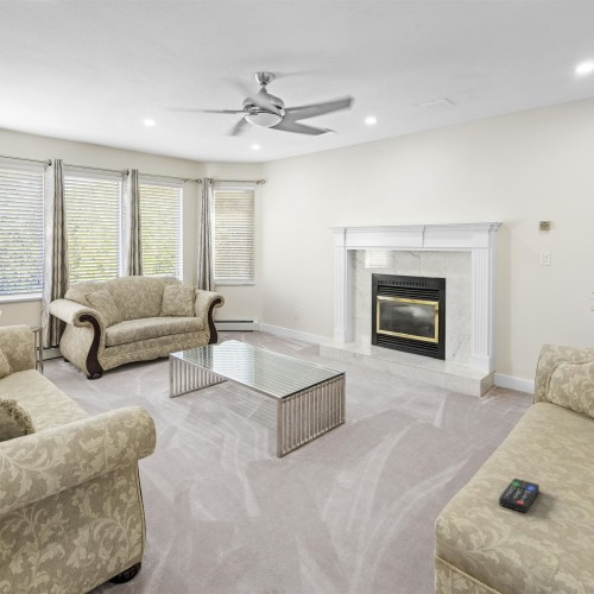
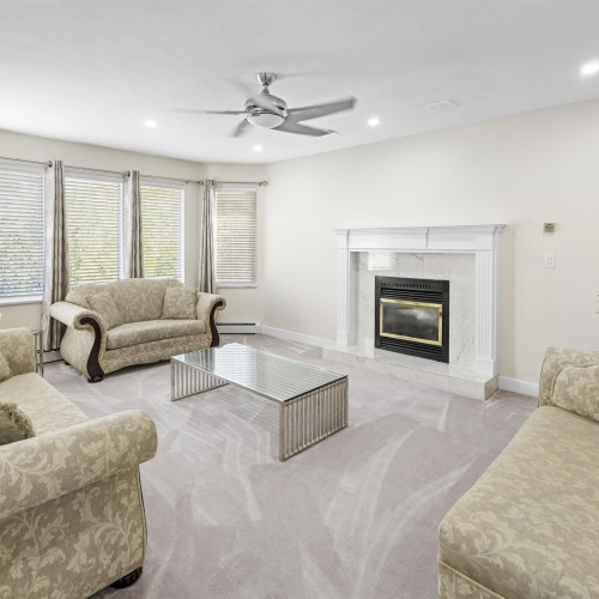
- remote control [498,478,541,513]
